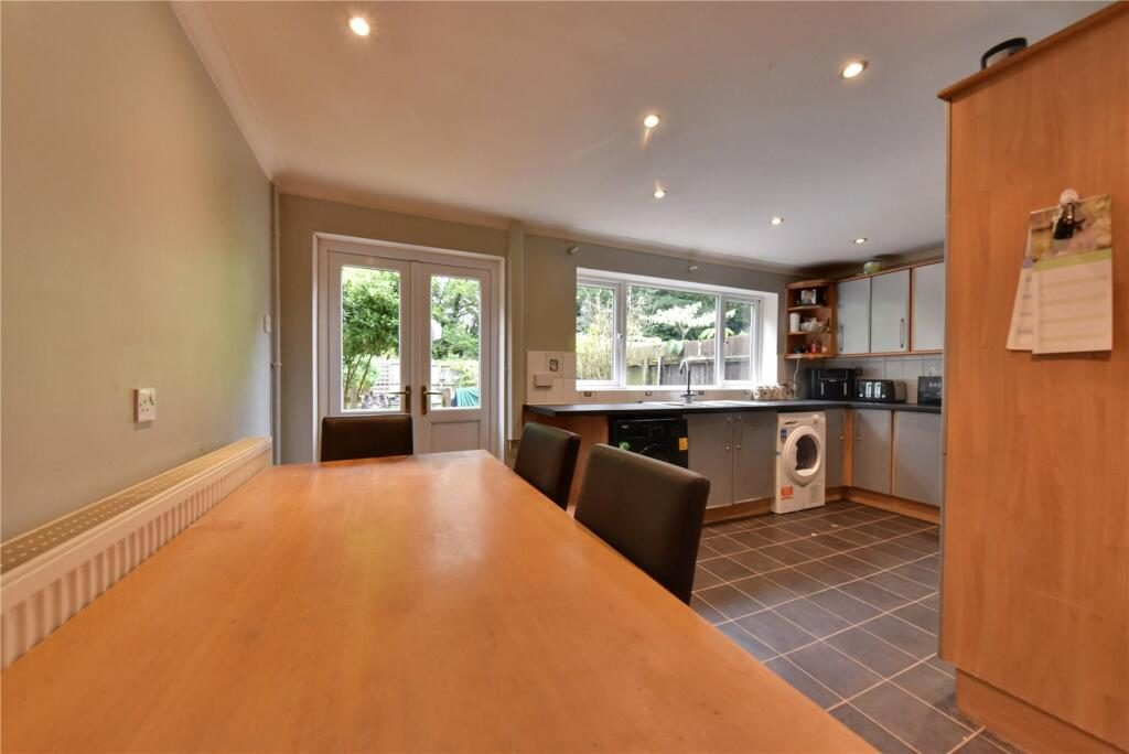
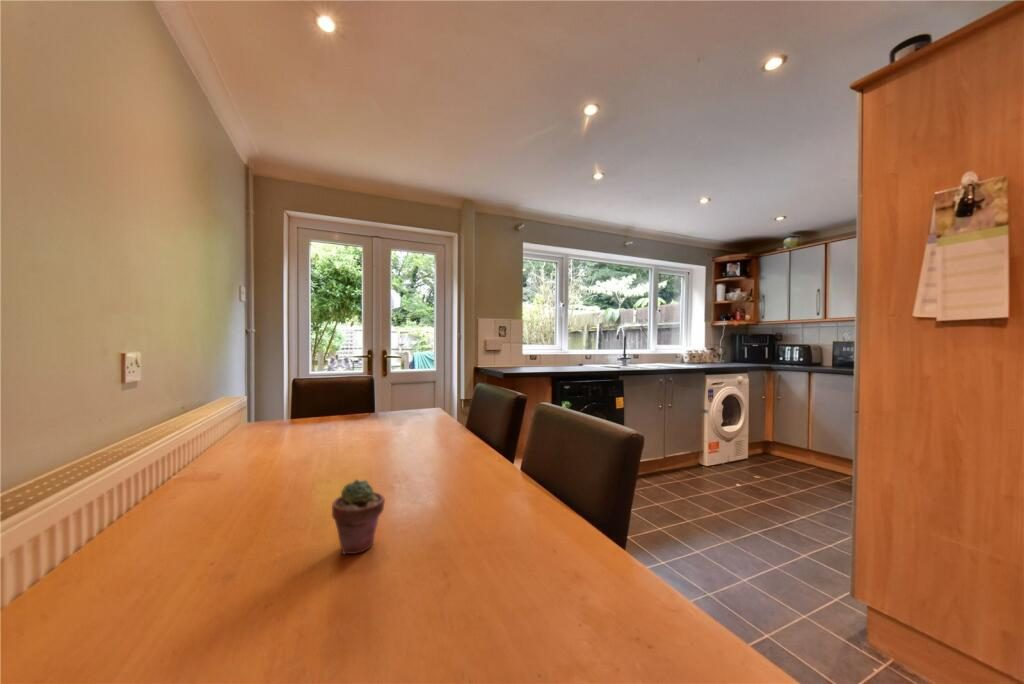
+ potted succulent [331,478,386,555]
